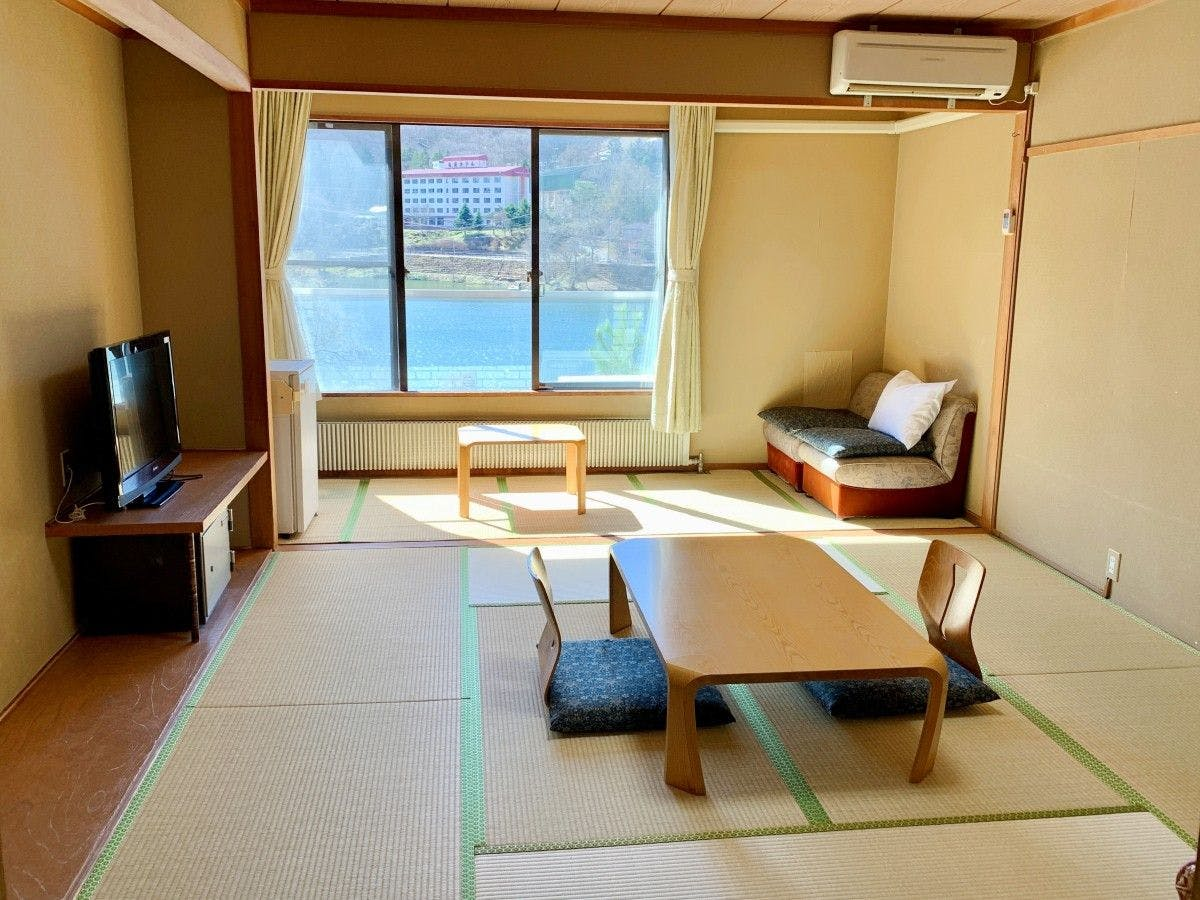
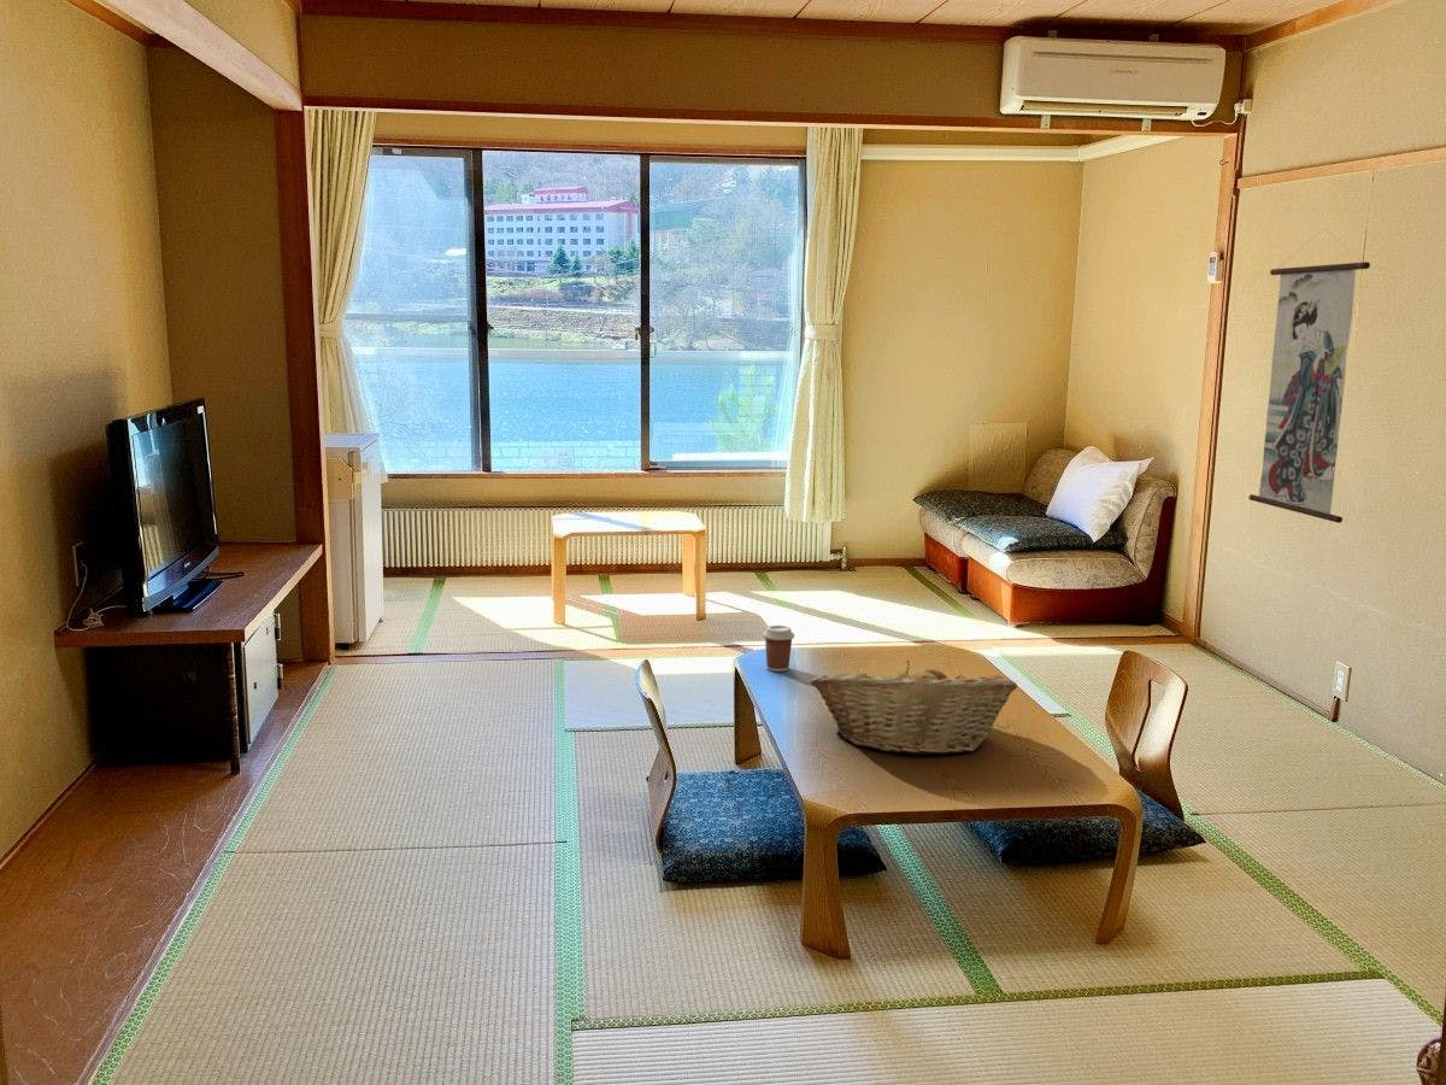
+ wall scroll [1248,228,1371,524]
+ coffee cup [762,624,795,673]
+ fruit basket [810,659,1018,756]
